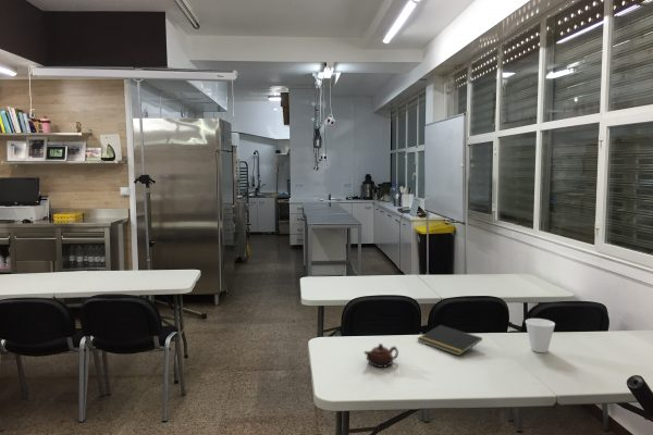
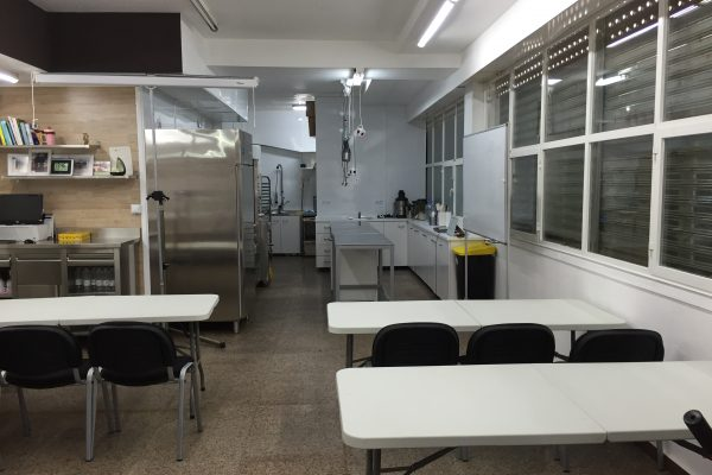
- teapot [362,343,399,369]
- notepad [417,324,483,357]
- cup [525,318,556,353]
